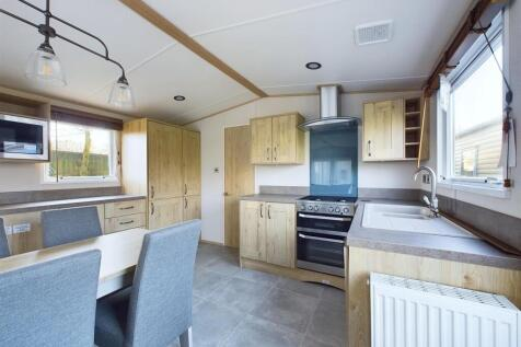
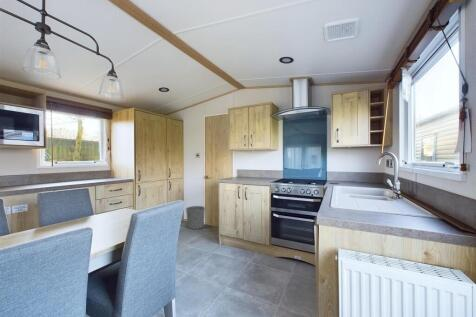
+ waste bin [185,205,206,230]
